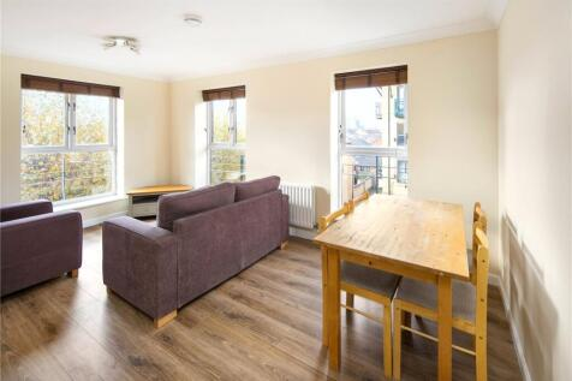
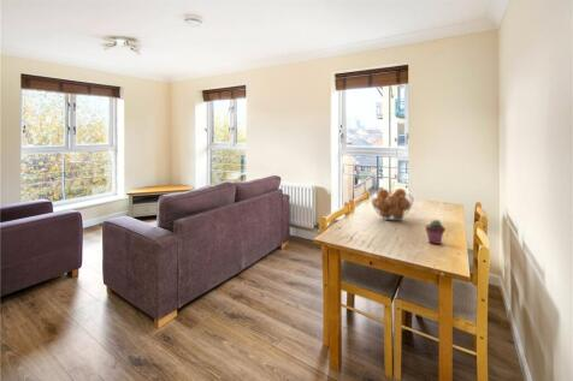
+ fruit basket [370,187,415,221]
+ potted succulent [424,219,447,245]
